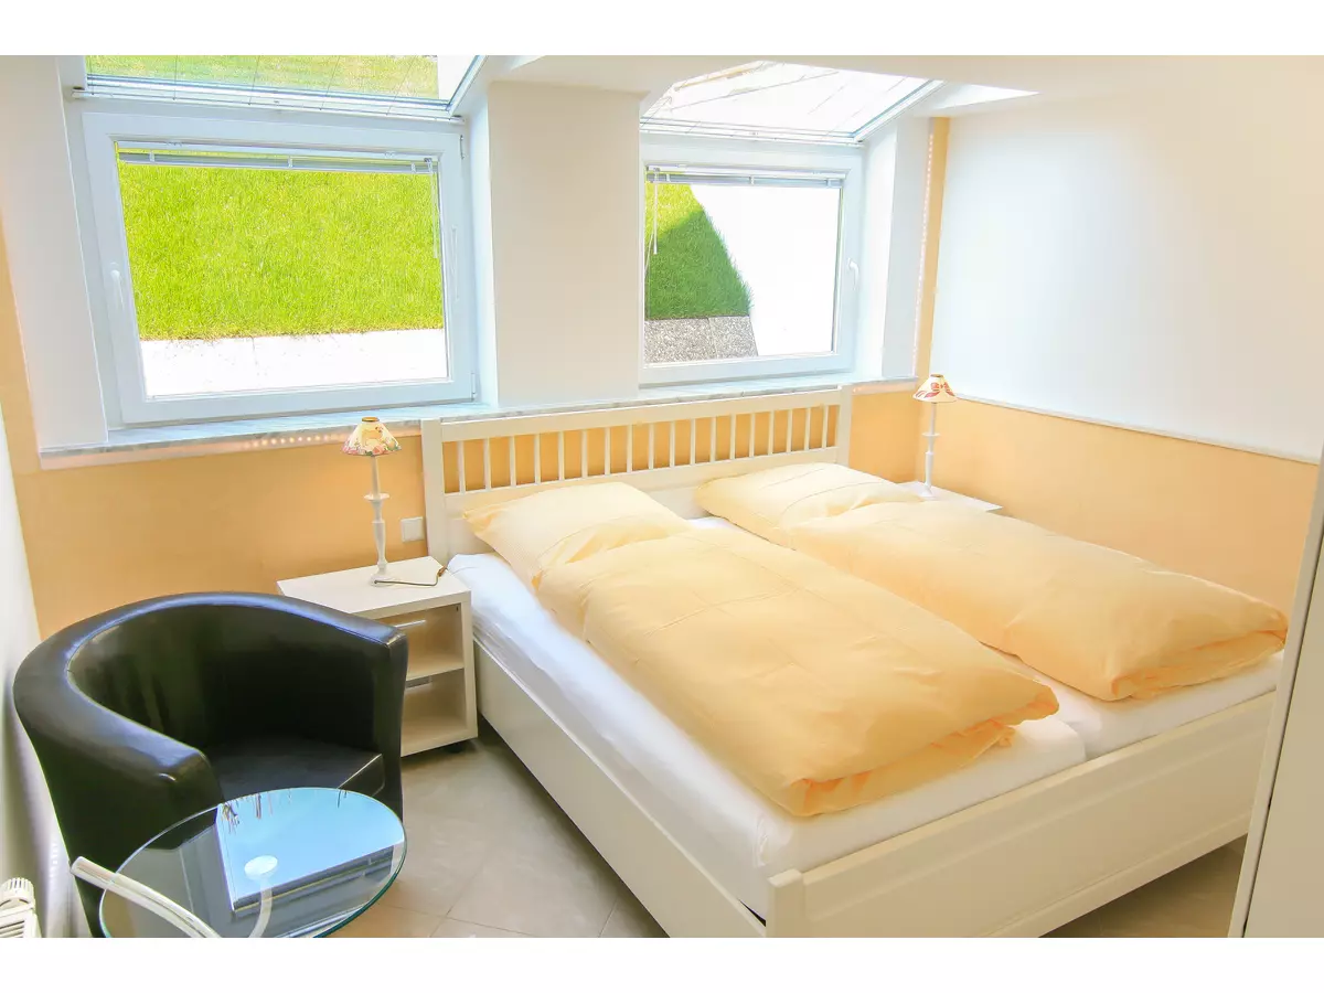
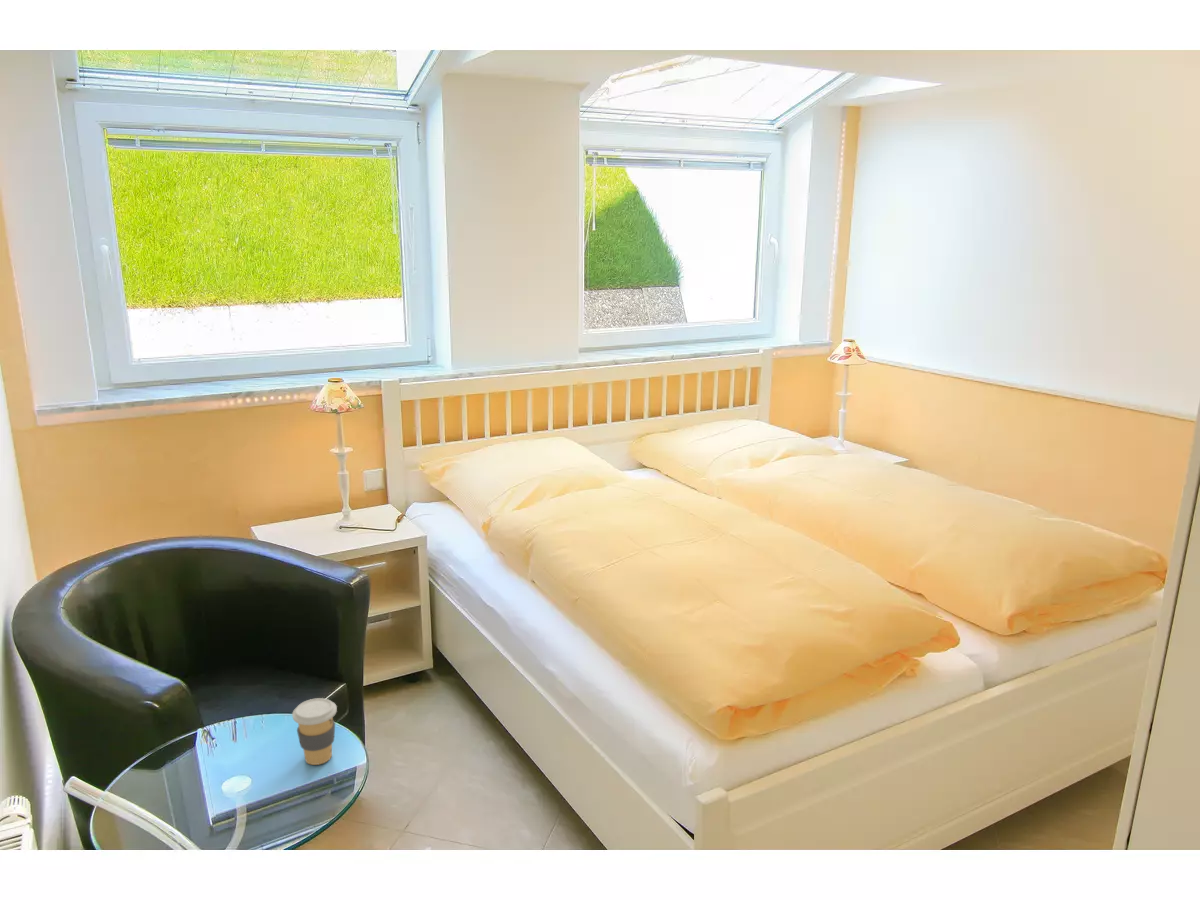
+ coffee cup [291,697,338,766]
